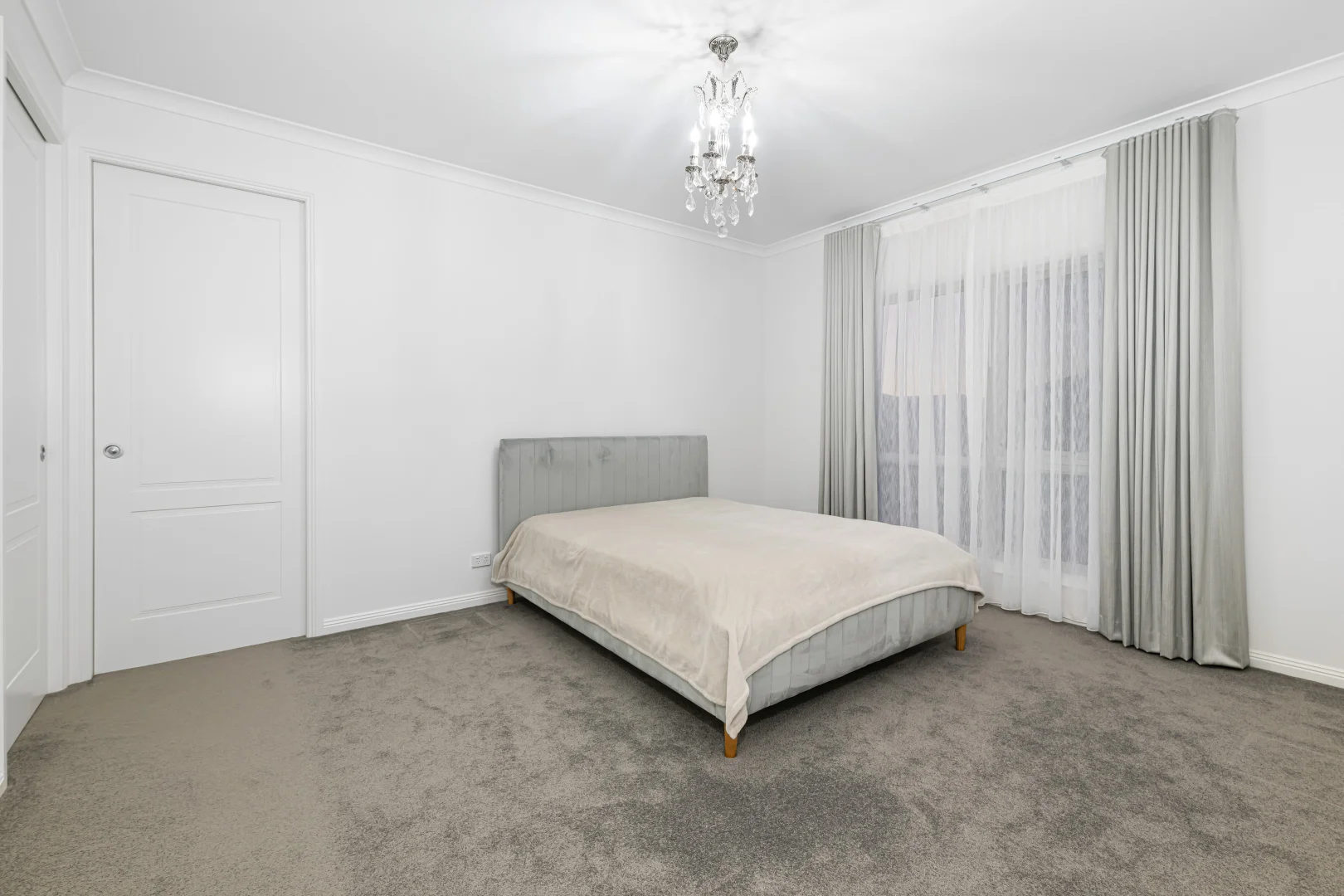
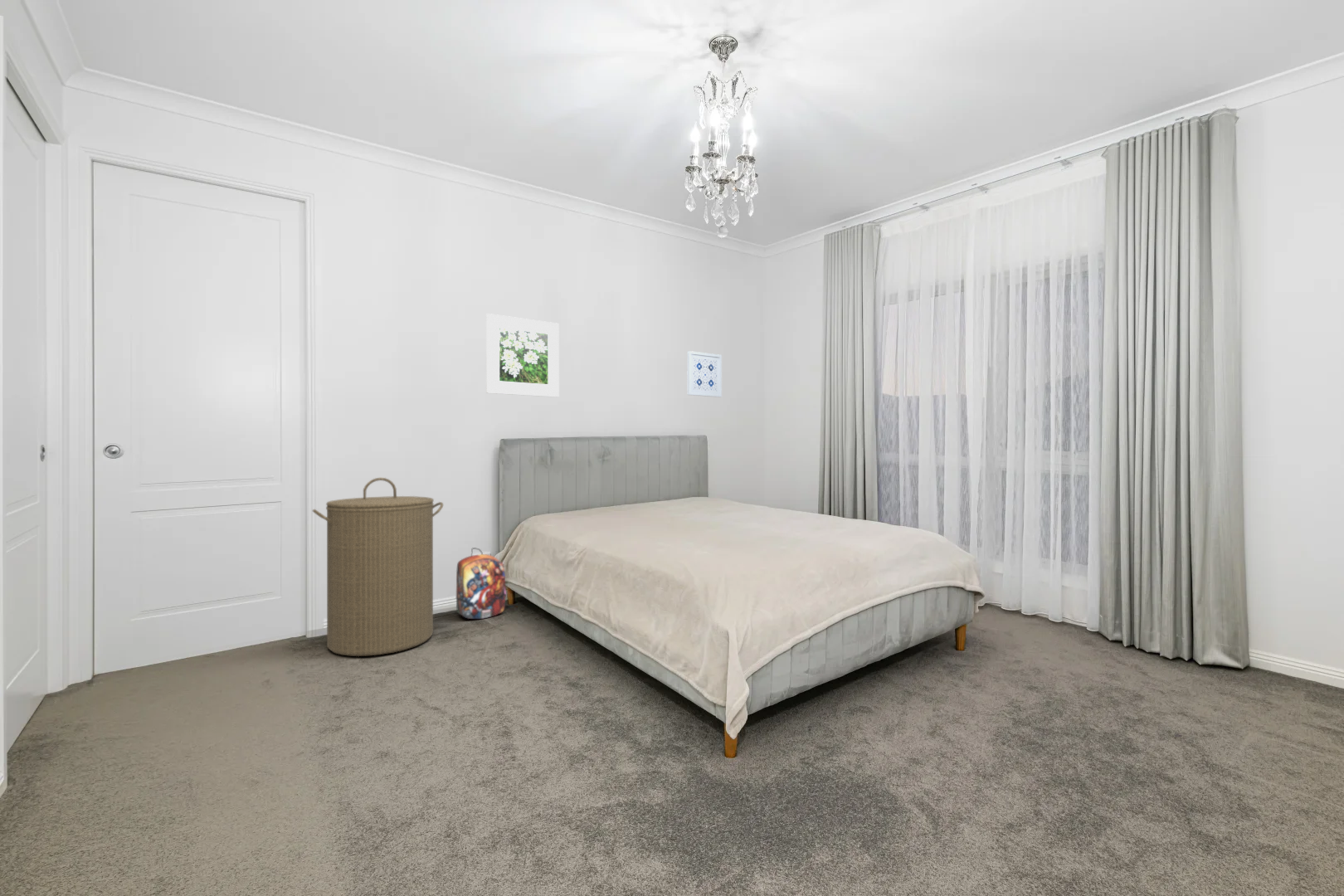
+ laundry hamper [312,477,444,657]
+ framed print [485,313,560,398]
+ backpack [455,547,507,620]
+ wall art [686,350,723,398]
